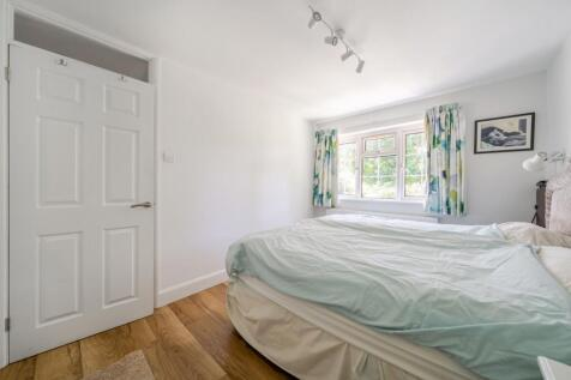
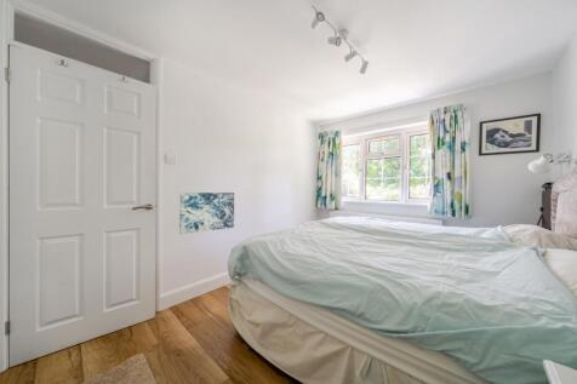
+ wall art [178,191,235,235]
